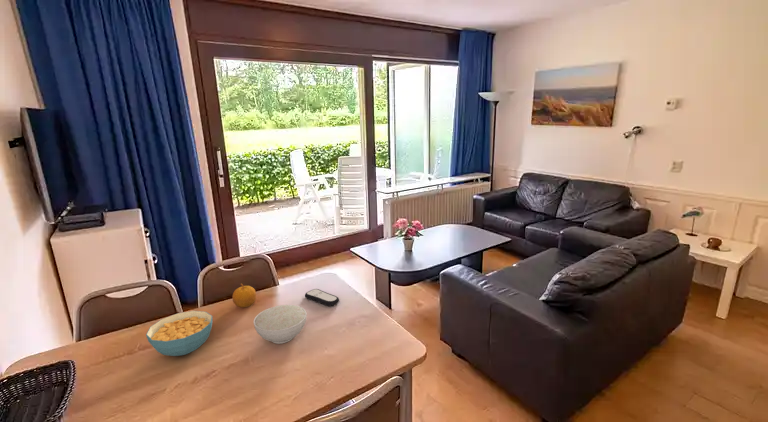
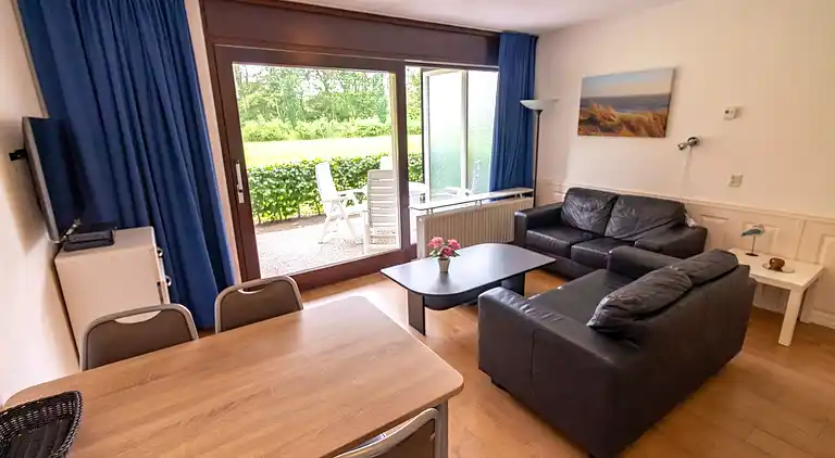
- cereal bowl [145,310,213,357]
- bowl [253,304,308,345]
- fruit [231,283,257,308]
- remote control [304,288,340,307]
